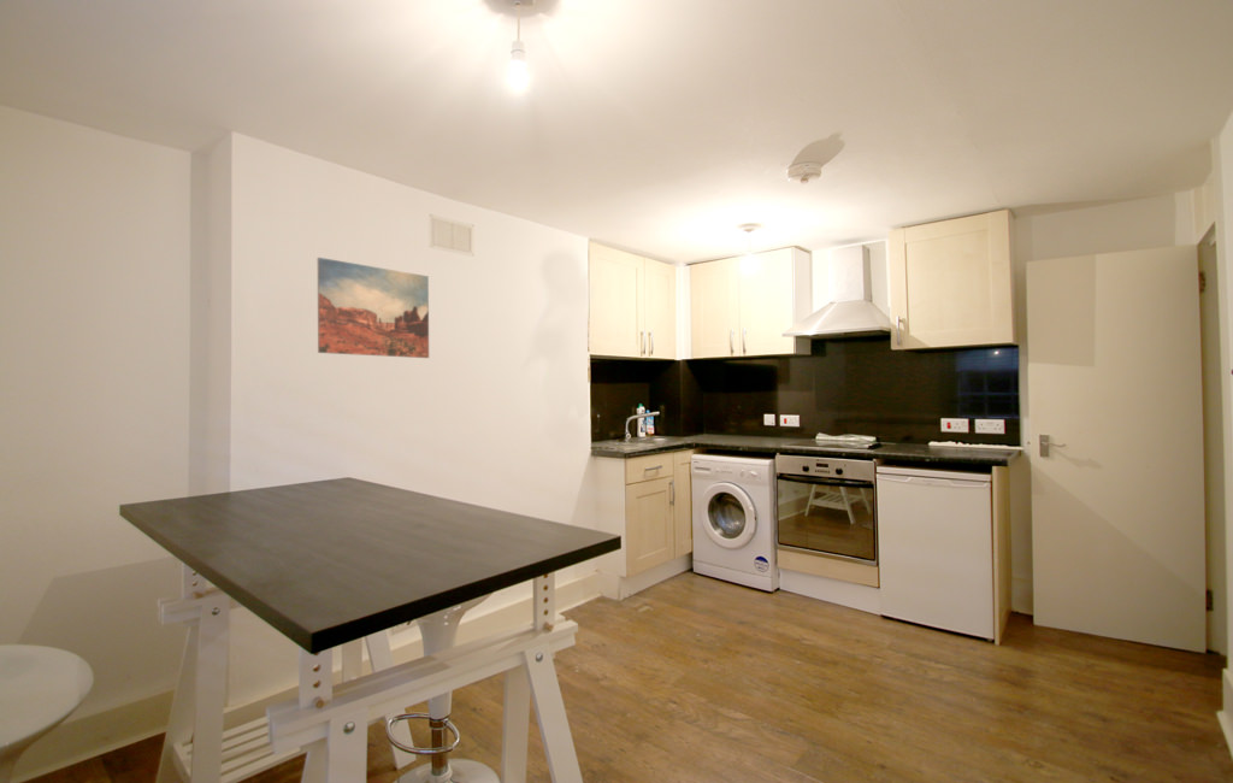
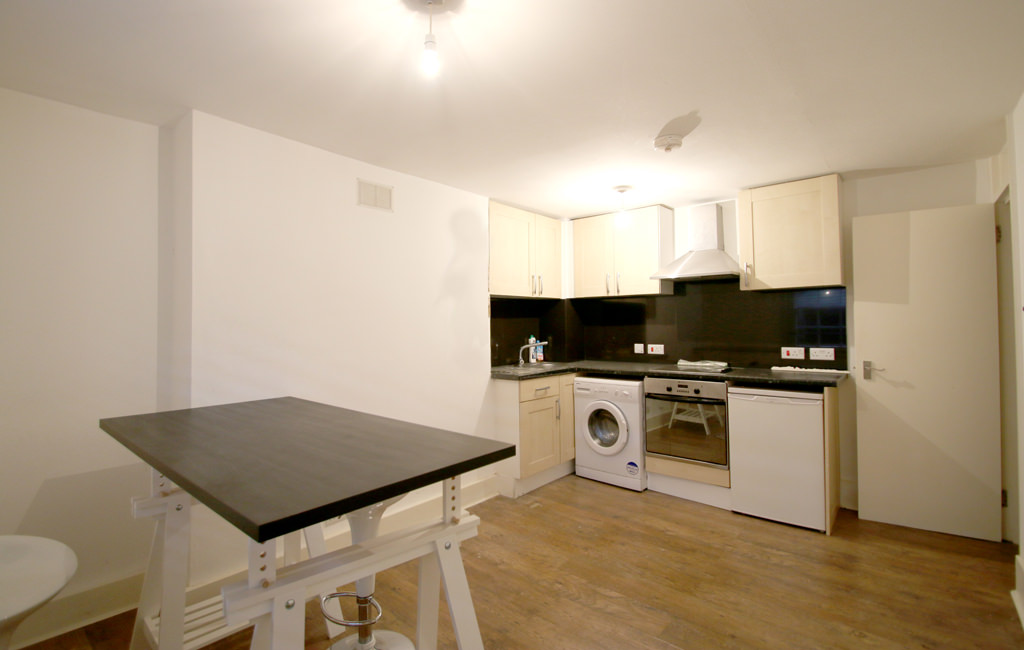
- wall art [317,257,430,359]
